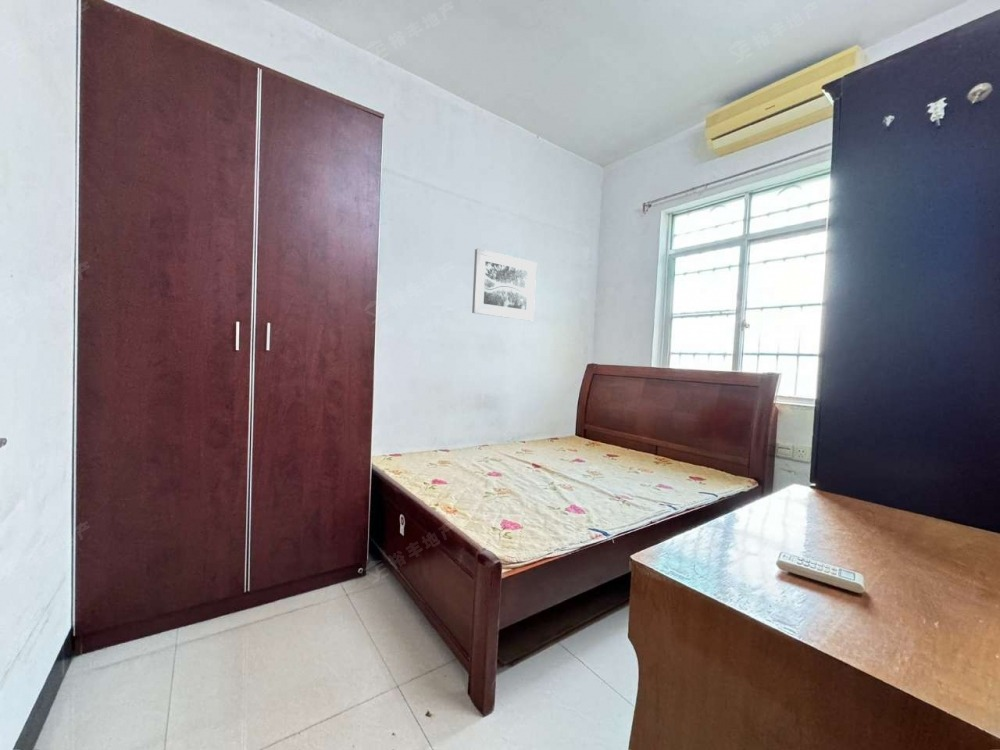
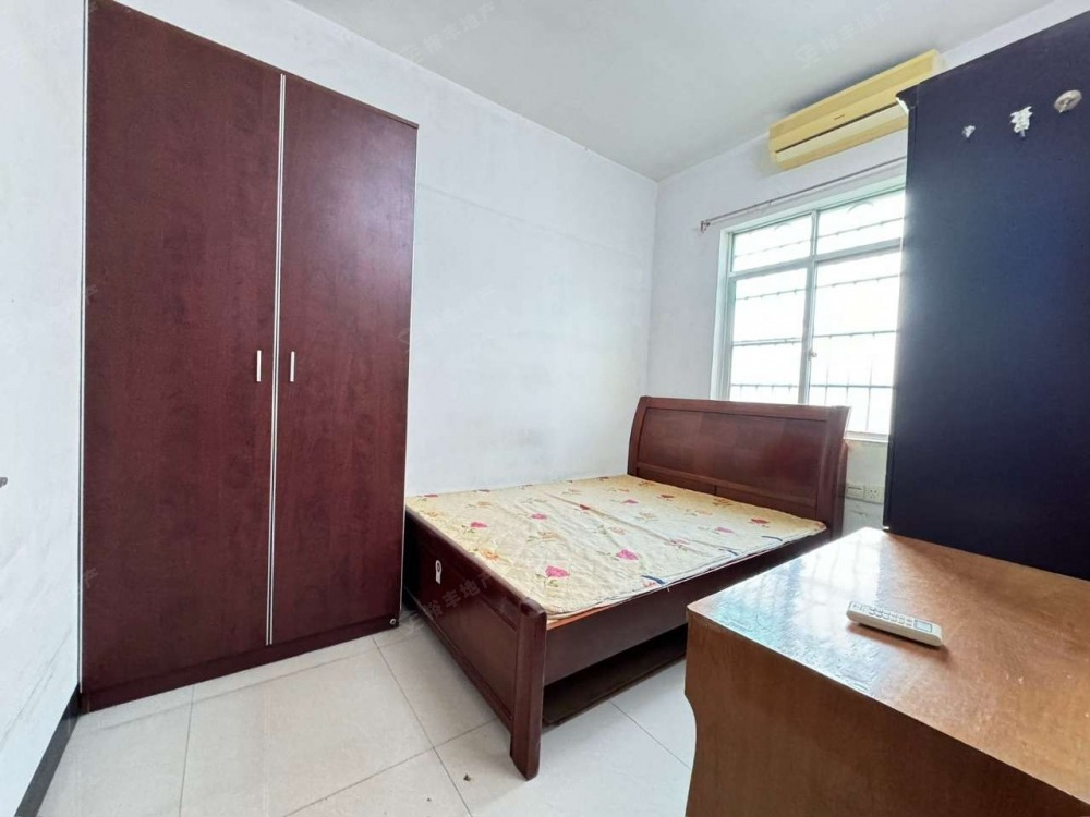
- wall art [471,248,537,321]
